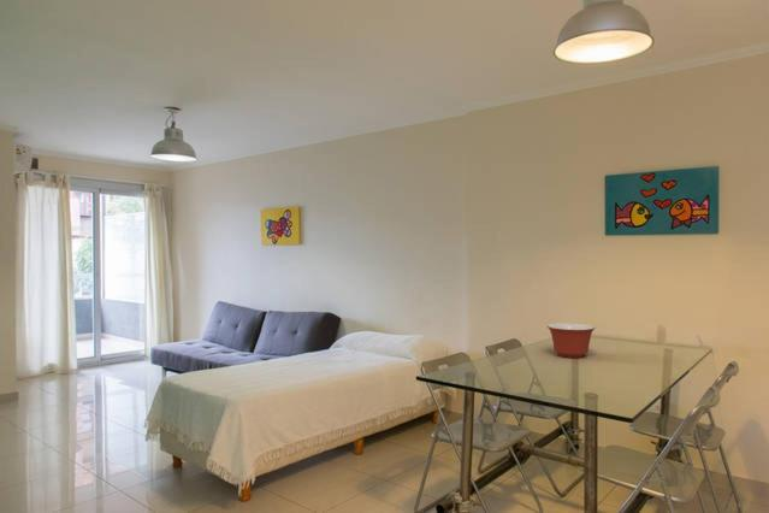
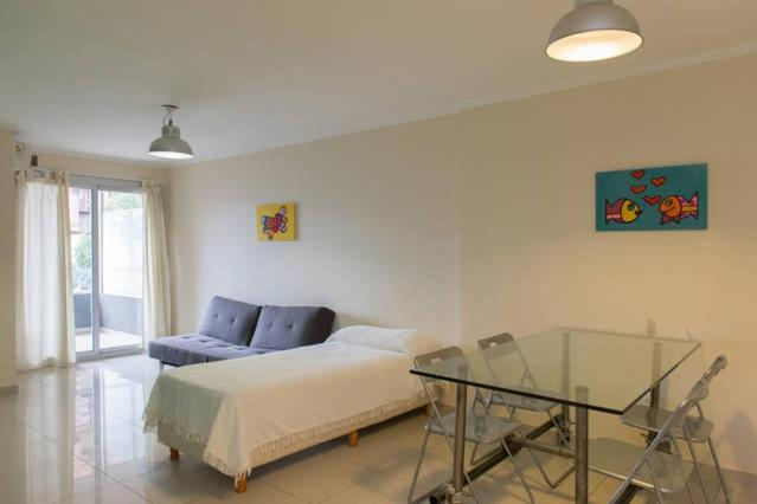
- mixing bowl [546,322,597,359]
